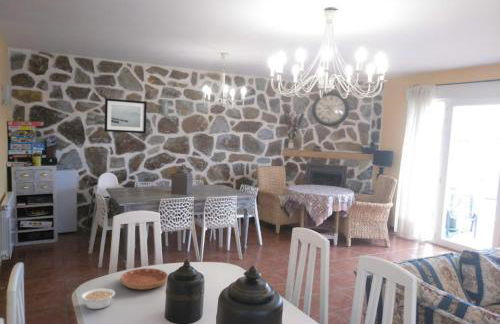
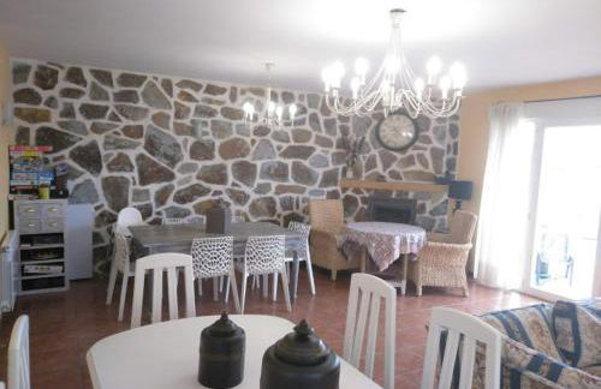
- wall art [104,97,148,134]
- legume [80,288,116,310]
- saucer [120,267,169,291]
